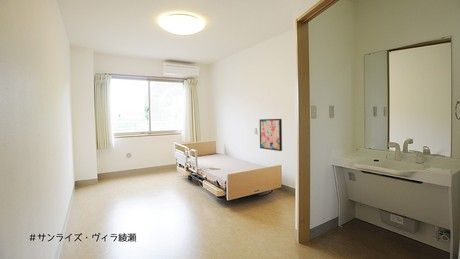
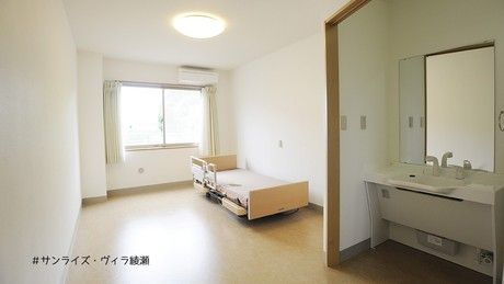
- wall art [259,118,283,152]
